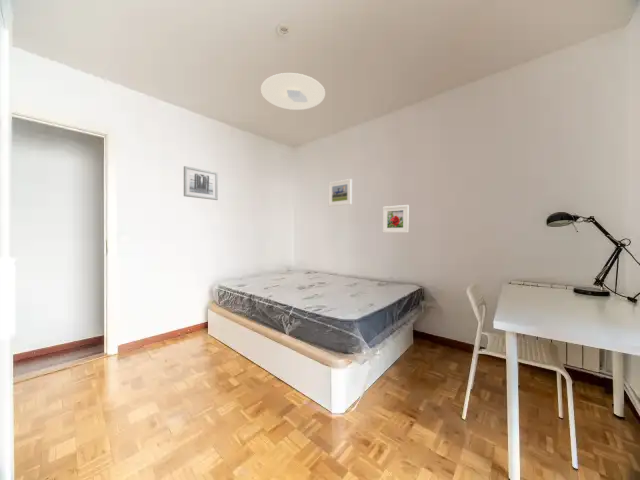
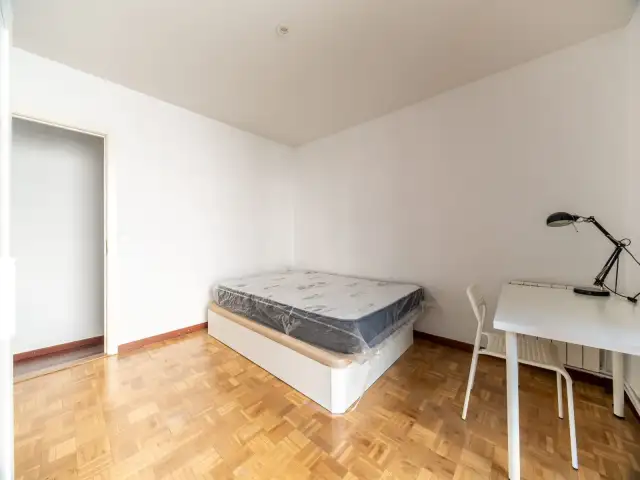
- ceiling light [260,72,326,111]
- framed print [382,204,410,234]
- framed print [328,178,353,207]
- wall art [183,165,219,201]
